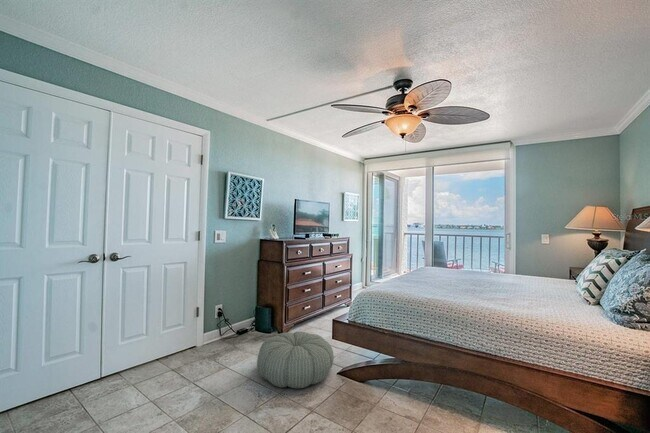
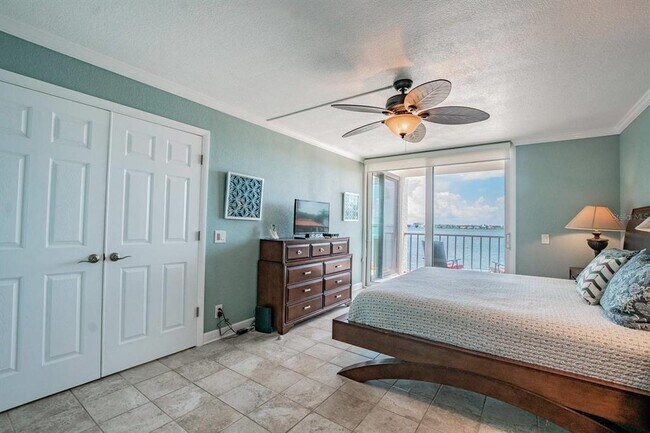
- pouf [256,330,335,389]
